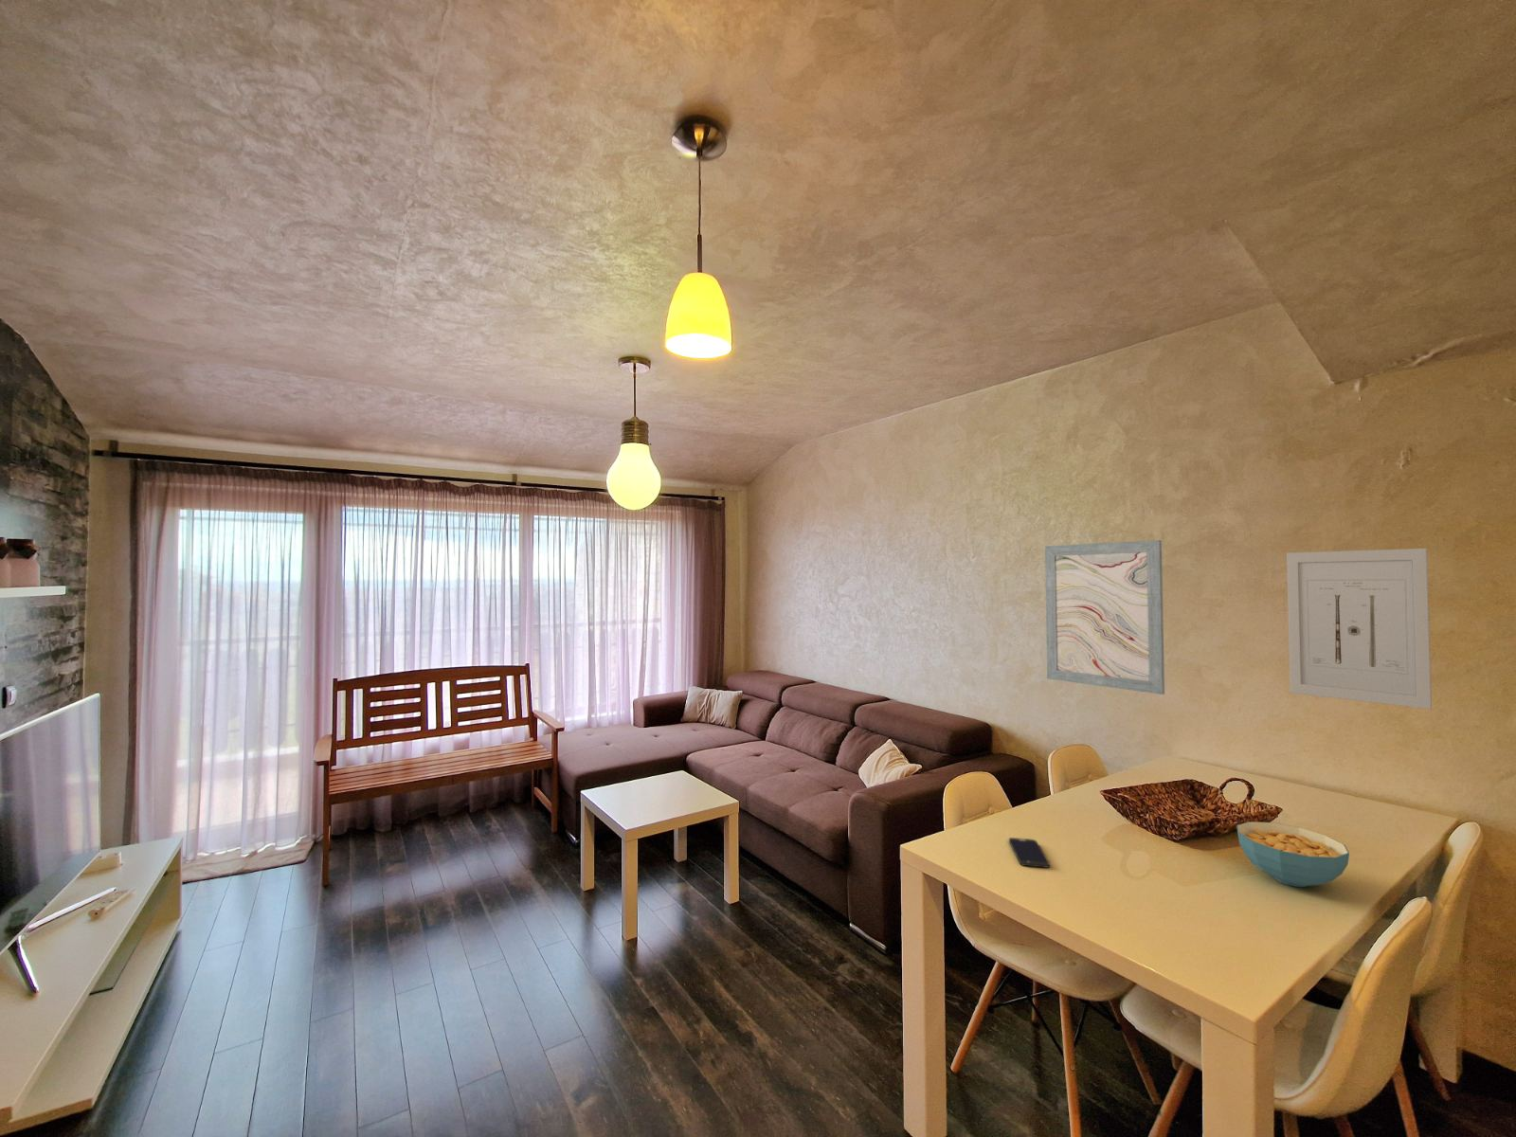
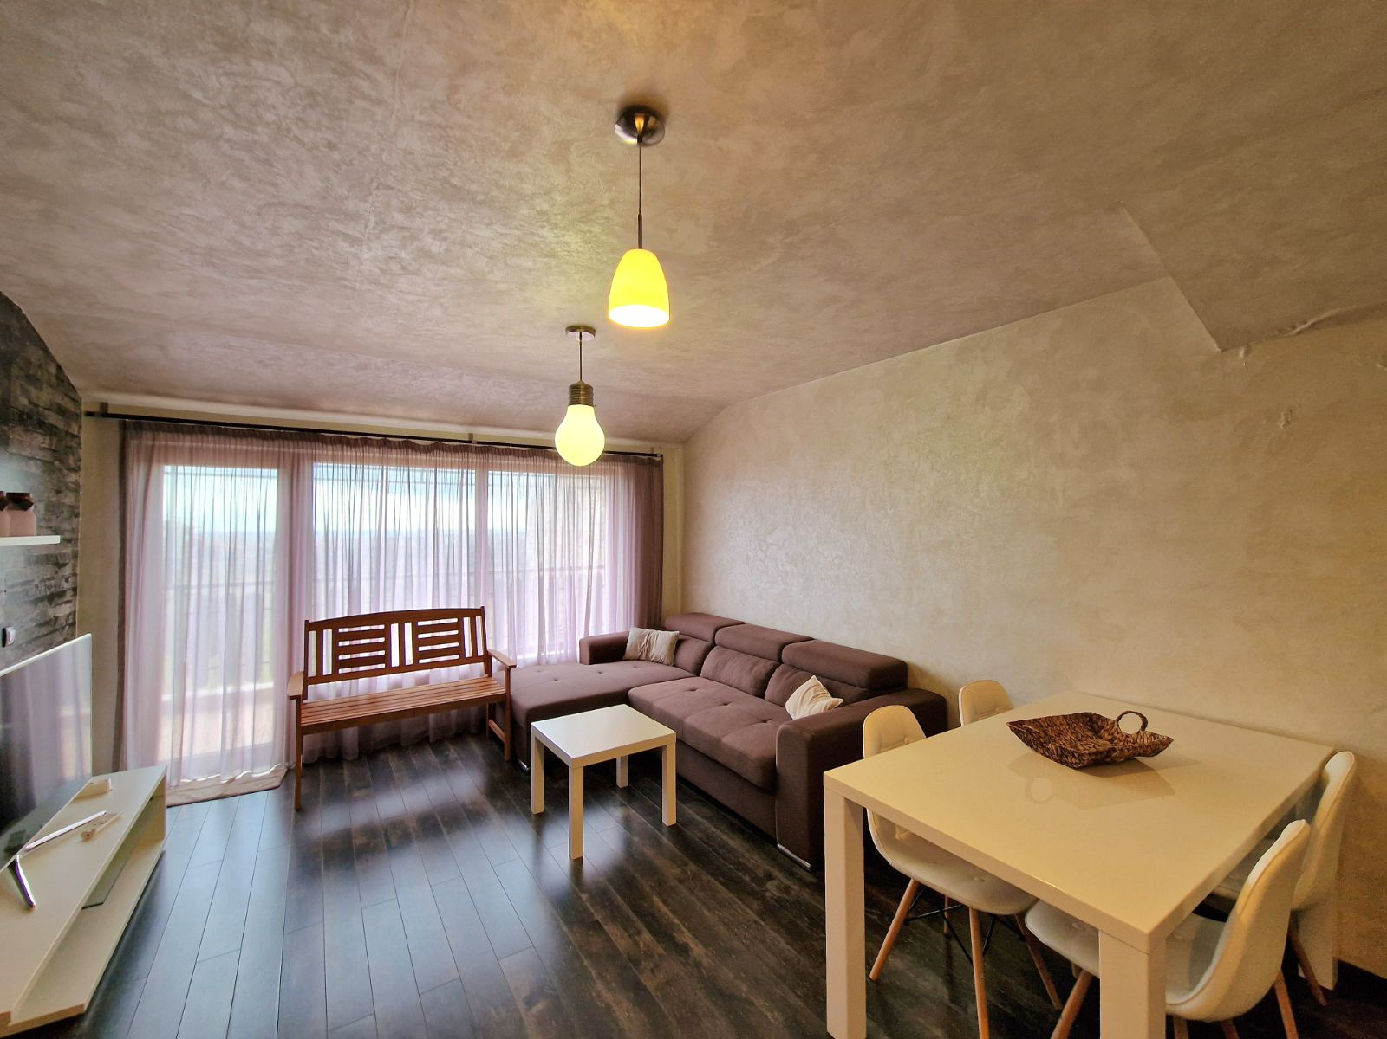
- smartphone [1009,837,1050,868]
- wall art [1044,539,1165,695]
- wall art [1286,548,1432,709]
- cereal bowl [1235,821,1350,887]
